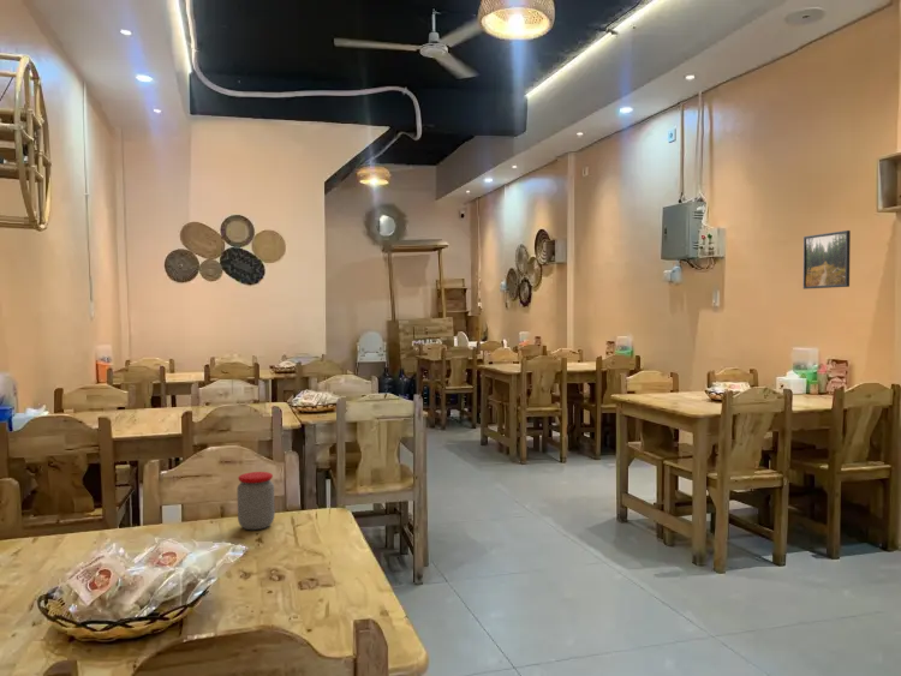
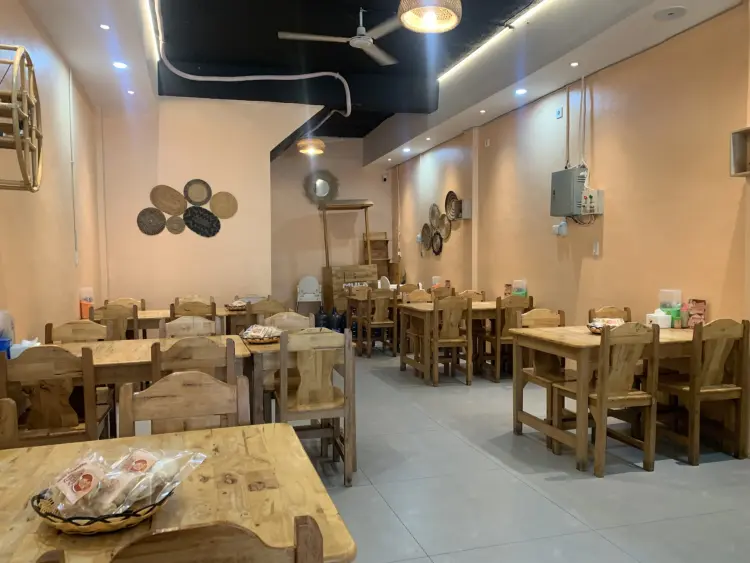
- jar [237,471,276,531]
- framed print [802,229,852,291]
